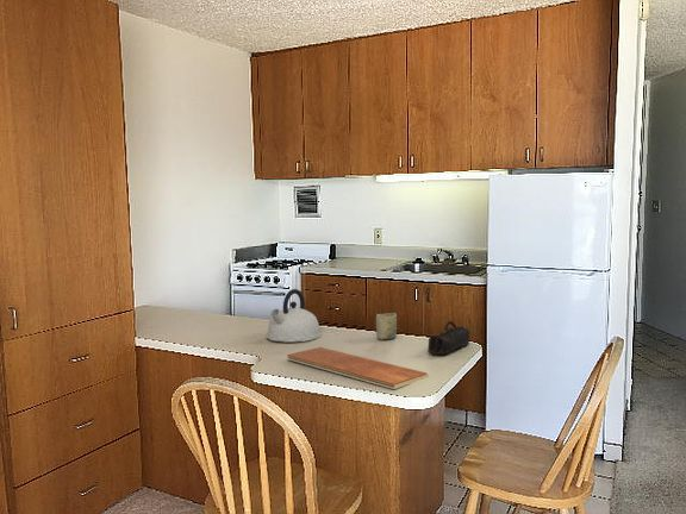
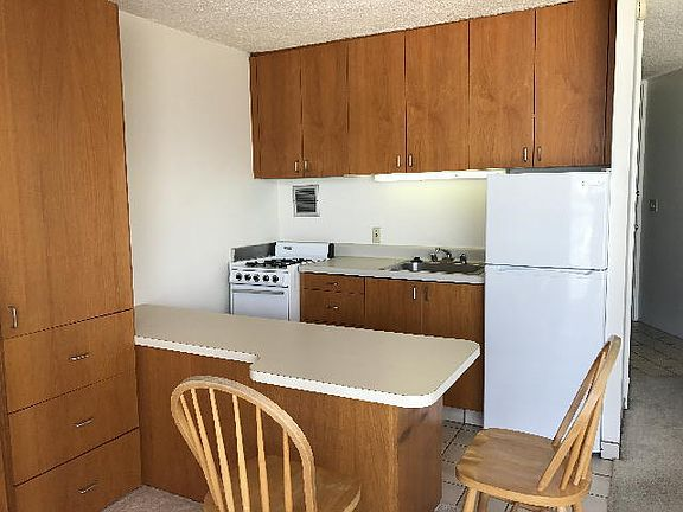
- kettle [266,288,323,343]
- cup [375,312,398,340]
- pencil case [426,320,470,356]
- chopping board [286,346,430,390]
